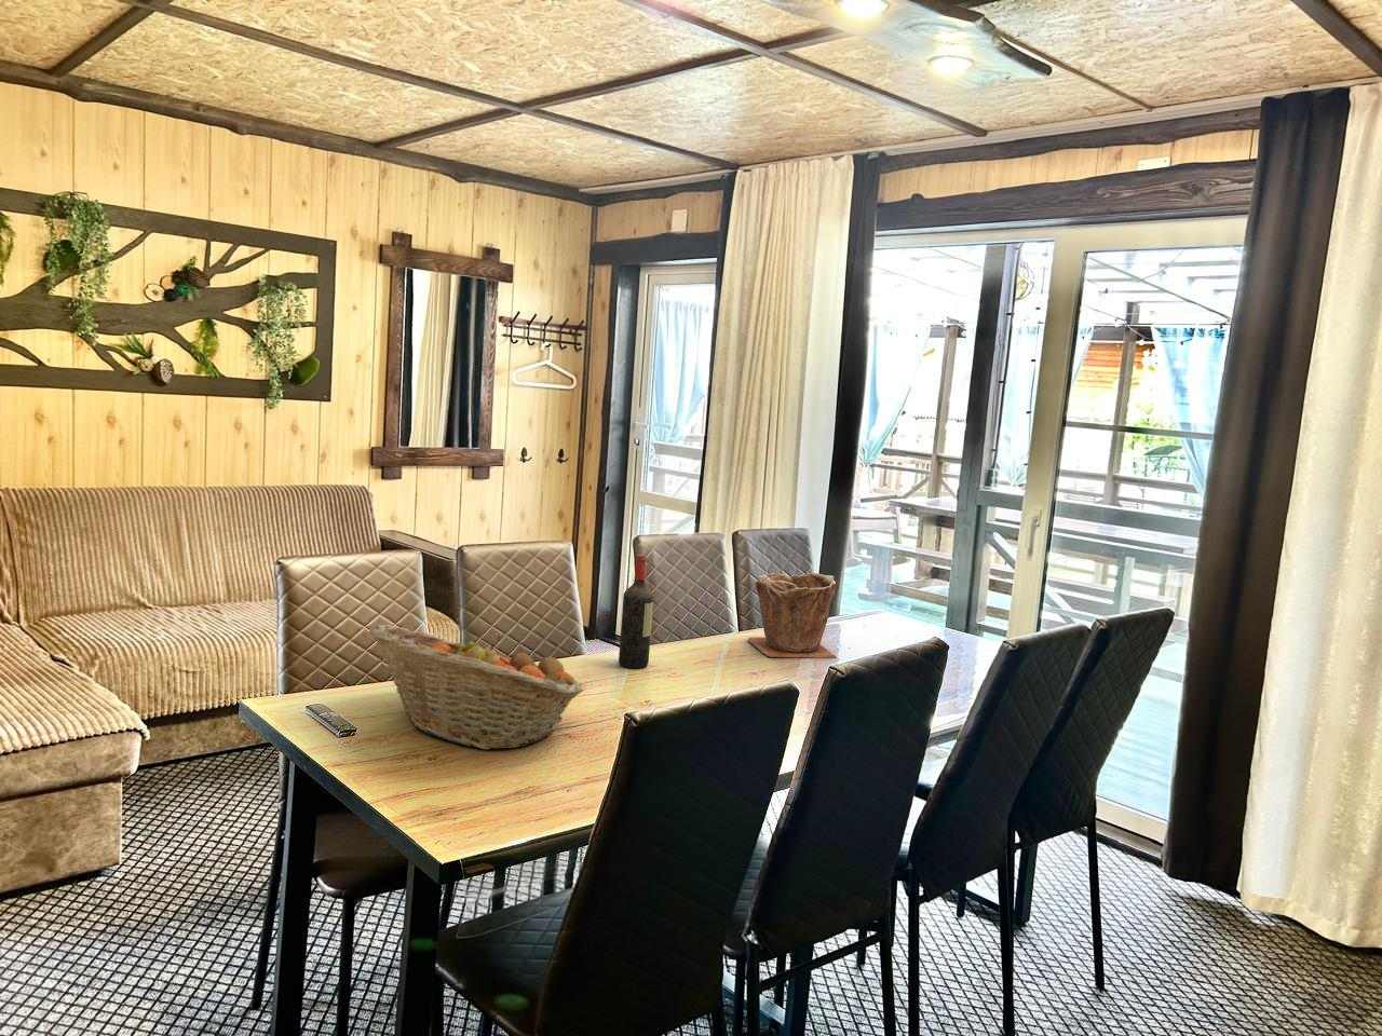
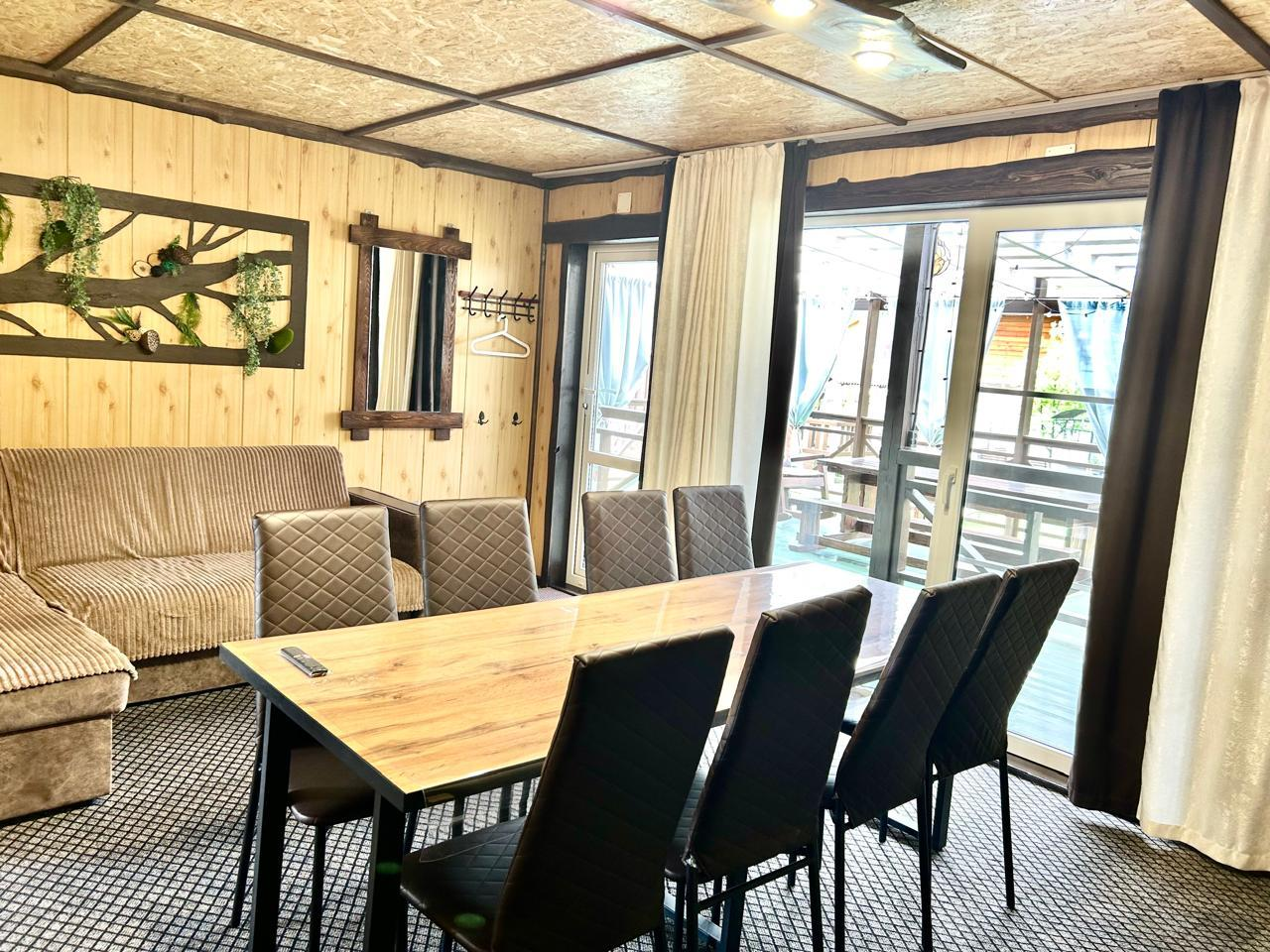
- plant pot [748,572,838,659]
- fruit basket [367,624,585,751]
- wine bottle [618,554,654,669]
